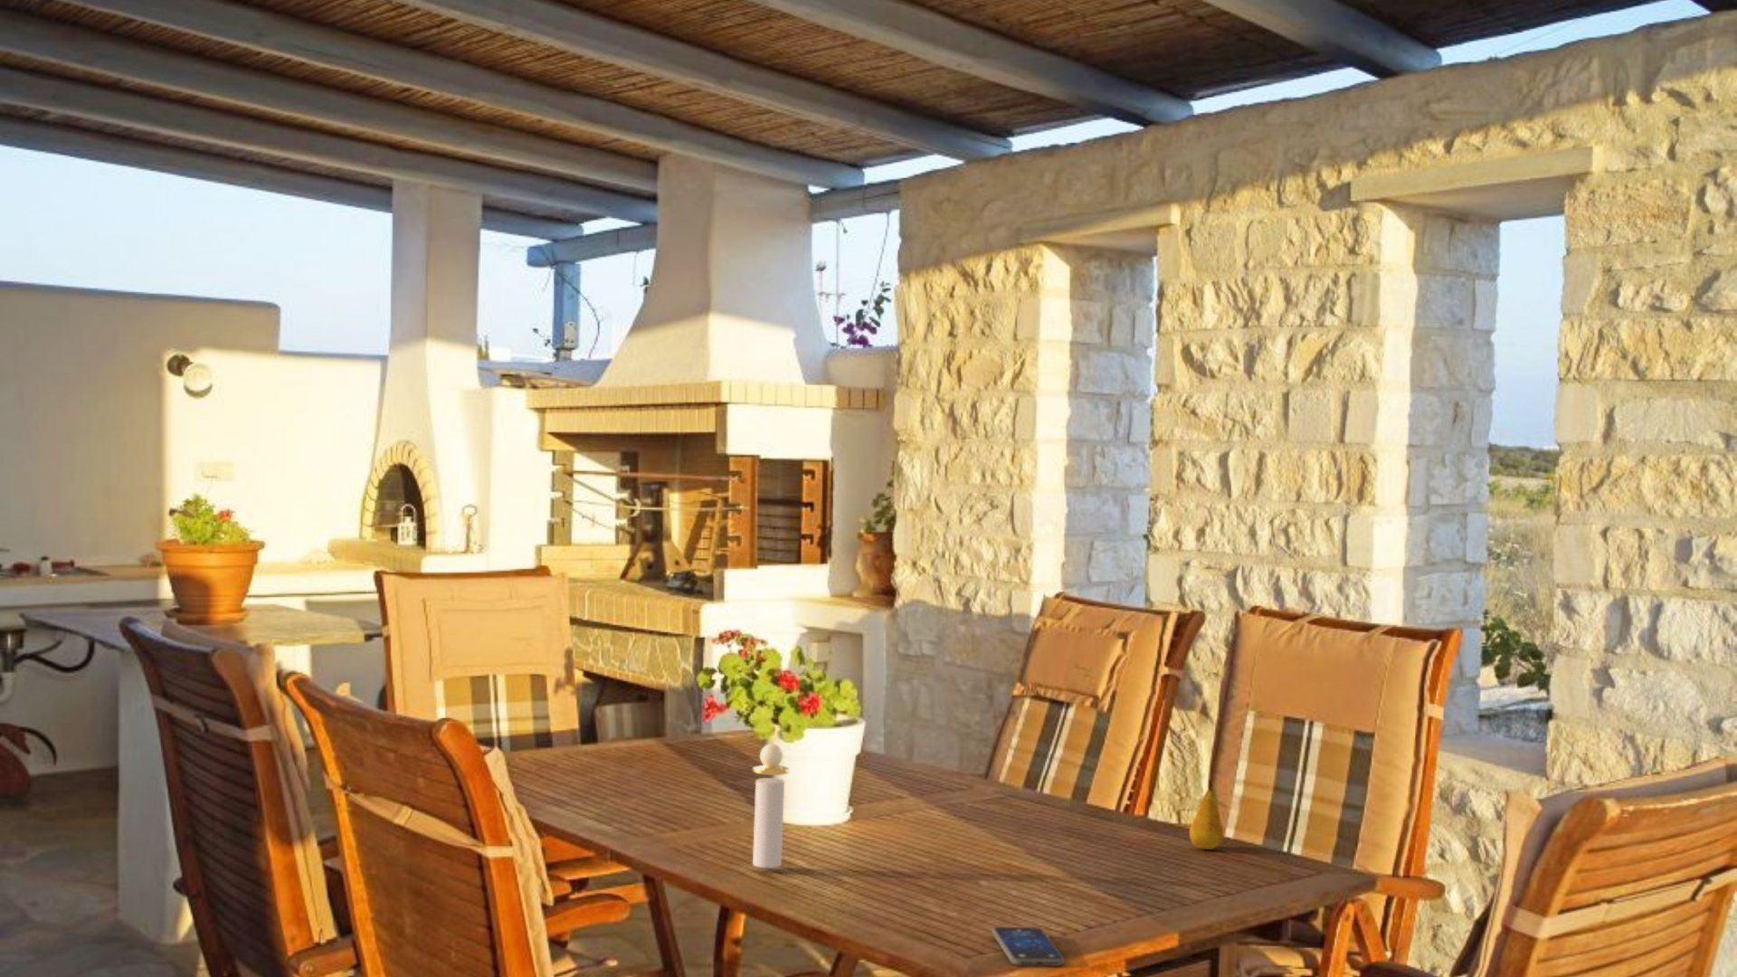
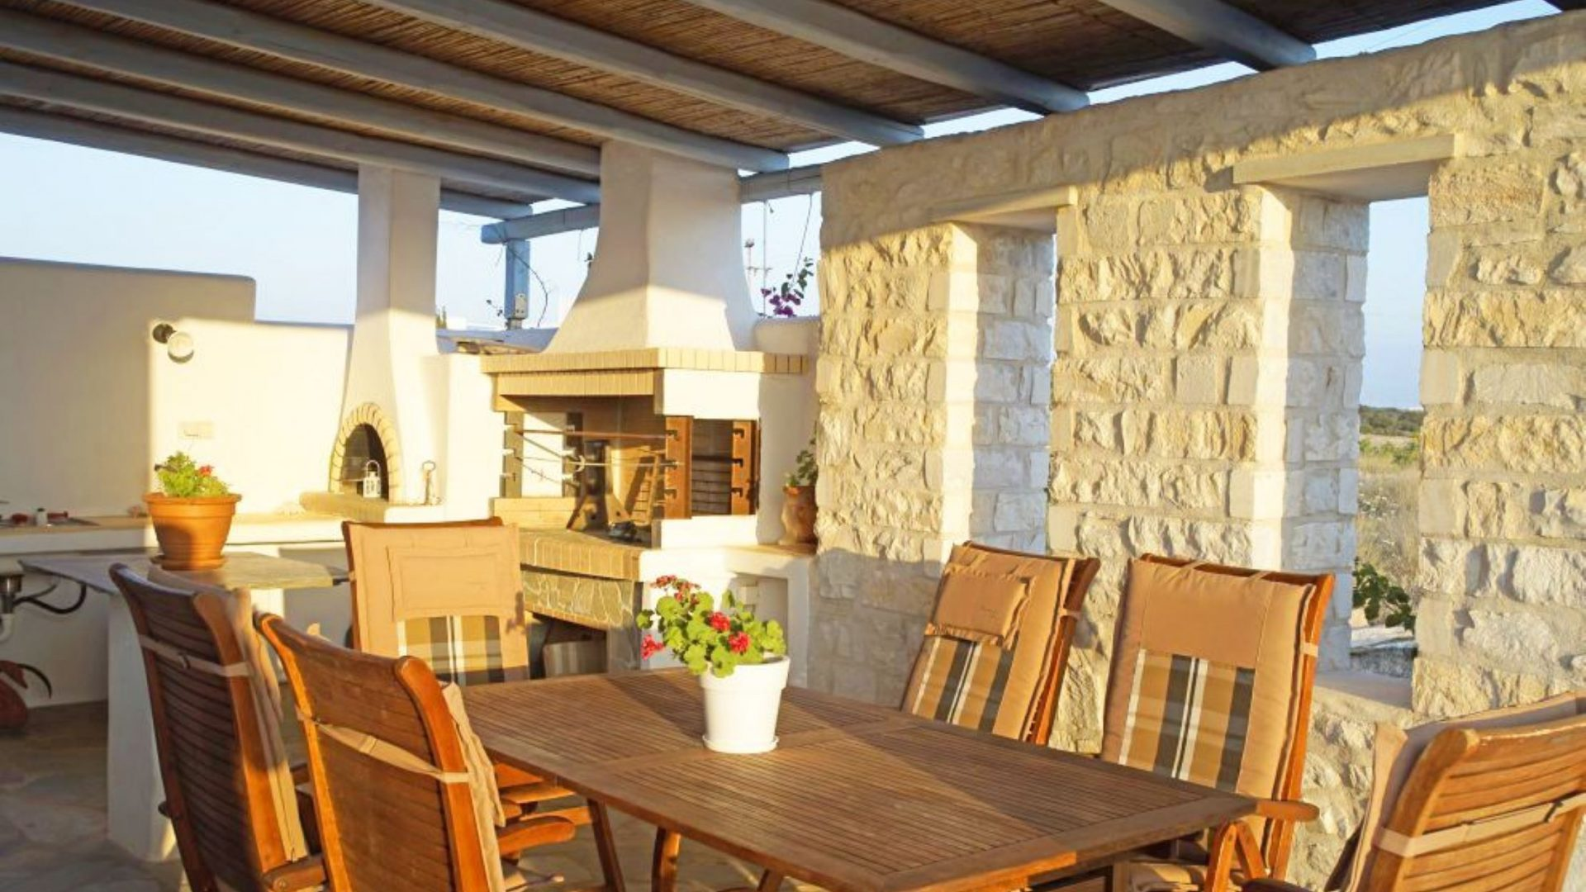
- smartphone [990,927,1065,967]
- perfume bottle [752,743,790,868]
- fruit [1188,779,1225,851]
